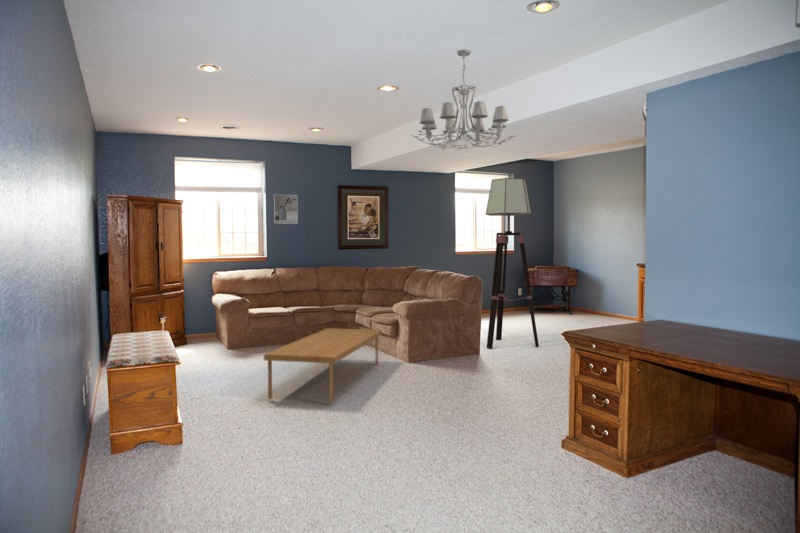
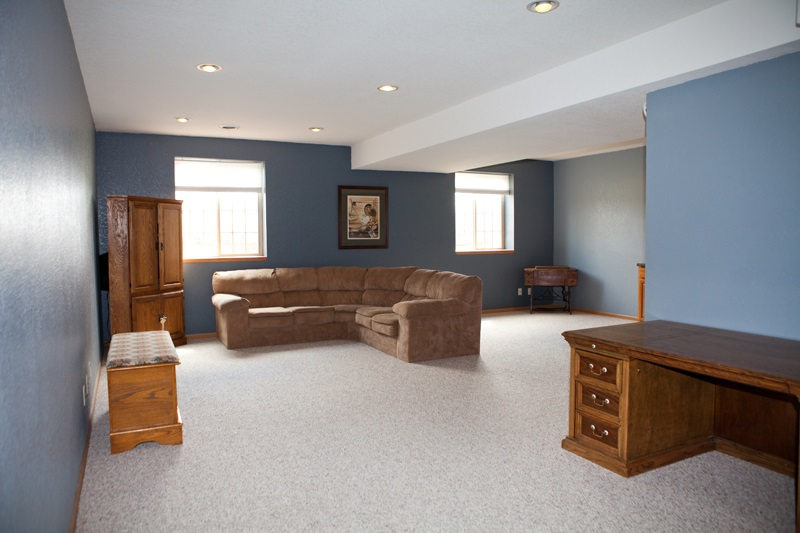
- floor lamp [485,177,540,349]
- coffee table [263,327,383,404]
- chandelier [410,48,517,151]
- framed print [273,193,299,225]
